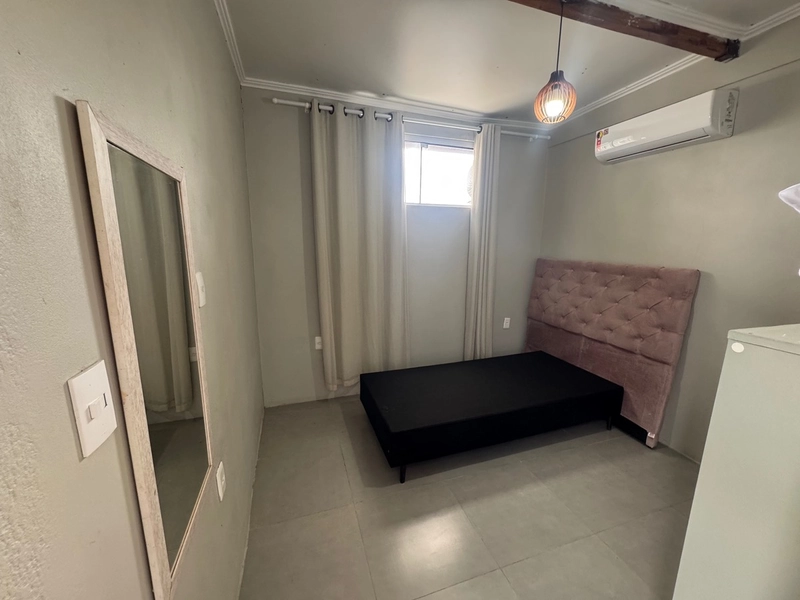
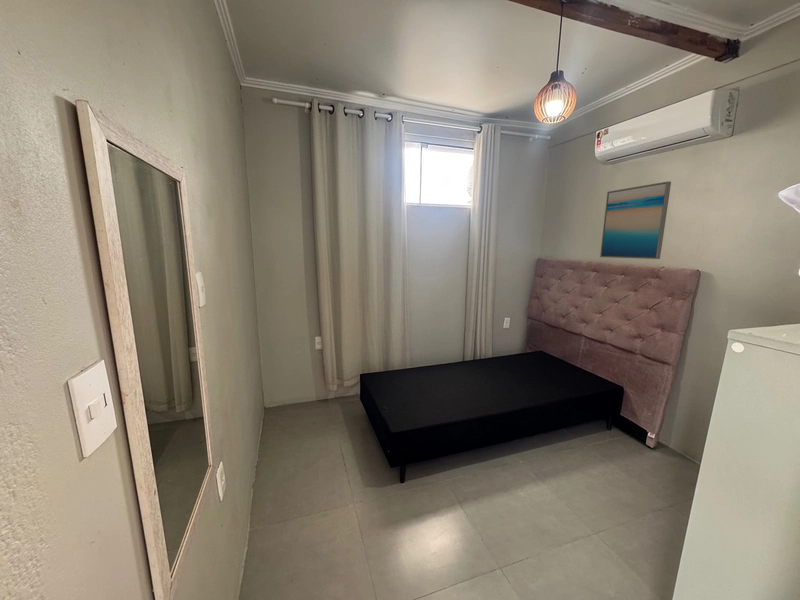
+ wall art [599,180,672,260]
